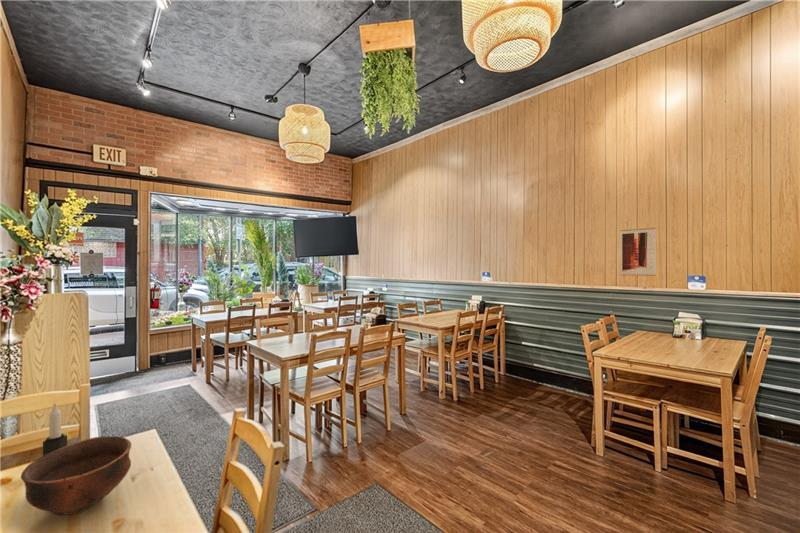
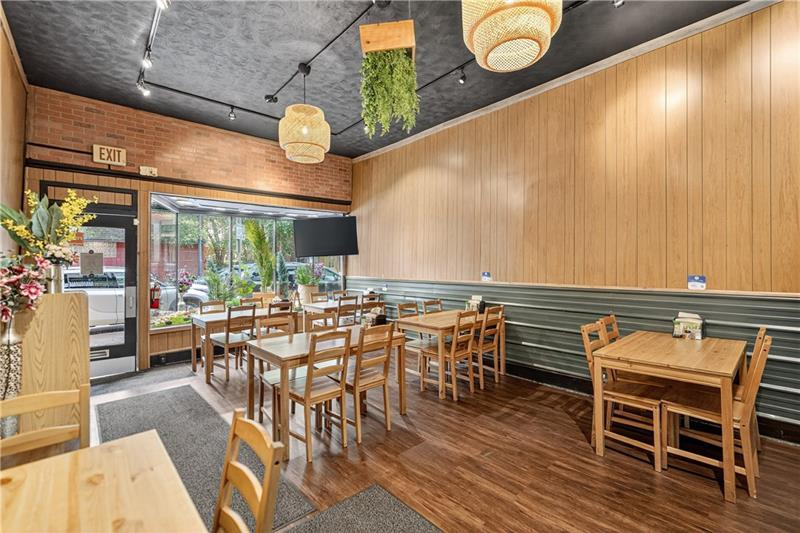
- candle [42,402,68,456]
- bowl [20,435,132,517]
- wall art [619,227,657,277]
